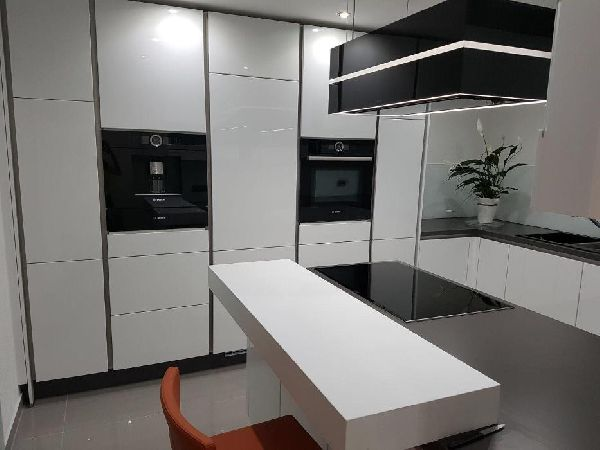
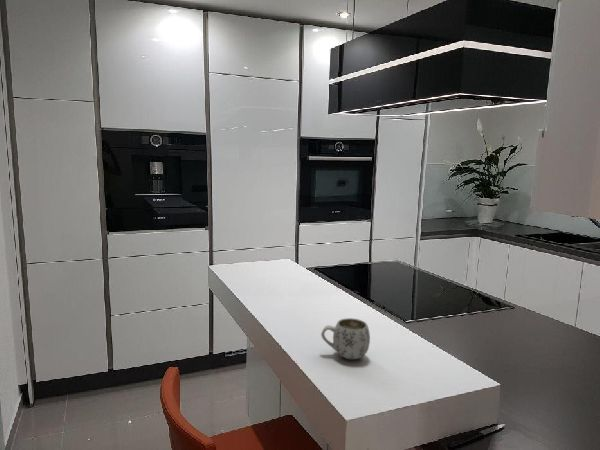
+ mug [320,317,371,360]
